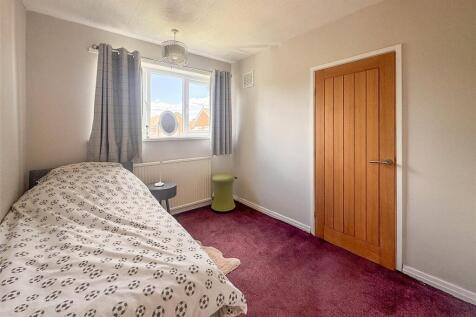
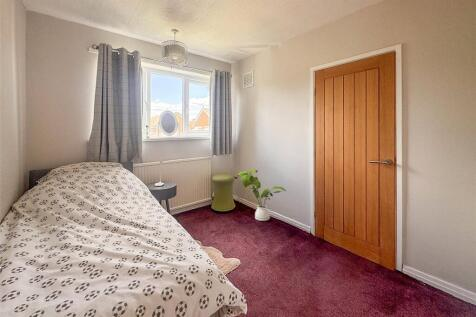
+ house plant [236,168,287,222]
